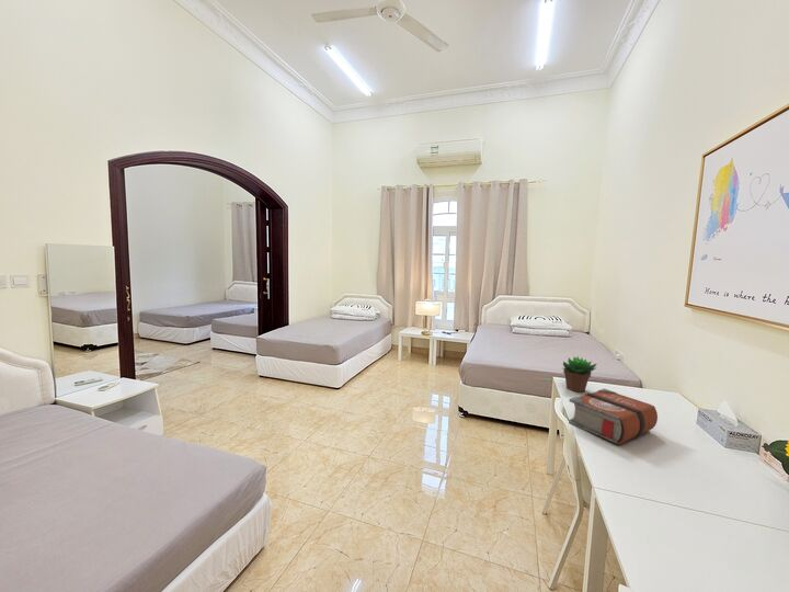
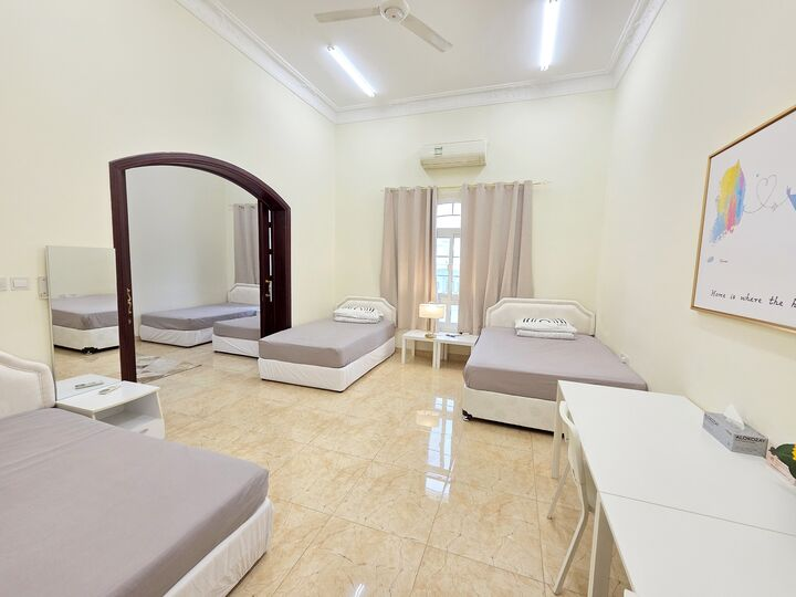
- bible [567,388,659,445]
- succulent plant [562,355,597,394]
